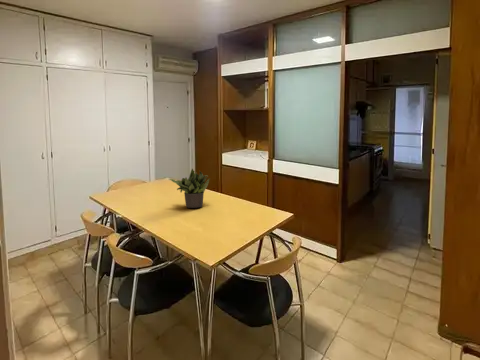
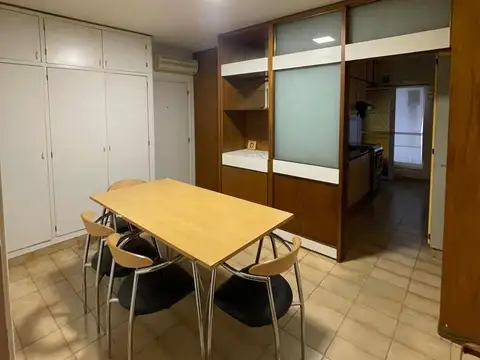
- potted plant [168,168,210,209]
